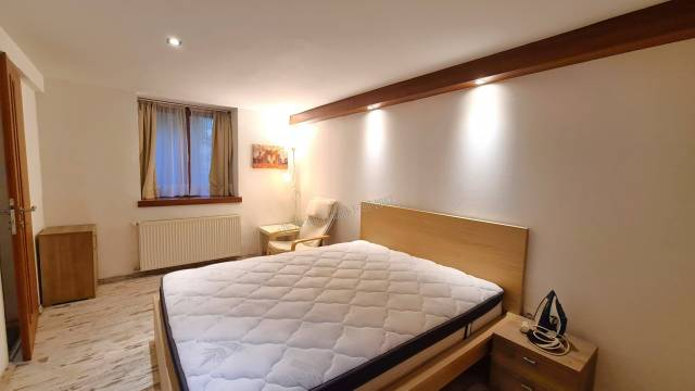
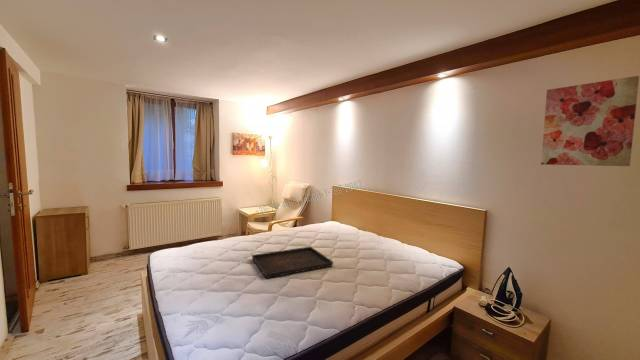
+ wall art [540,75,640,167]
+ serving tray [251,246,334,279]
